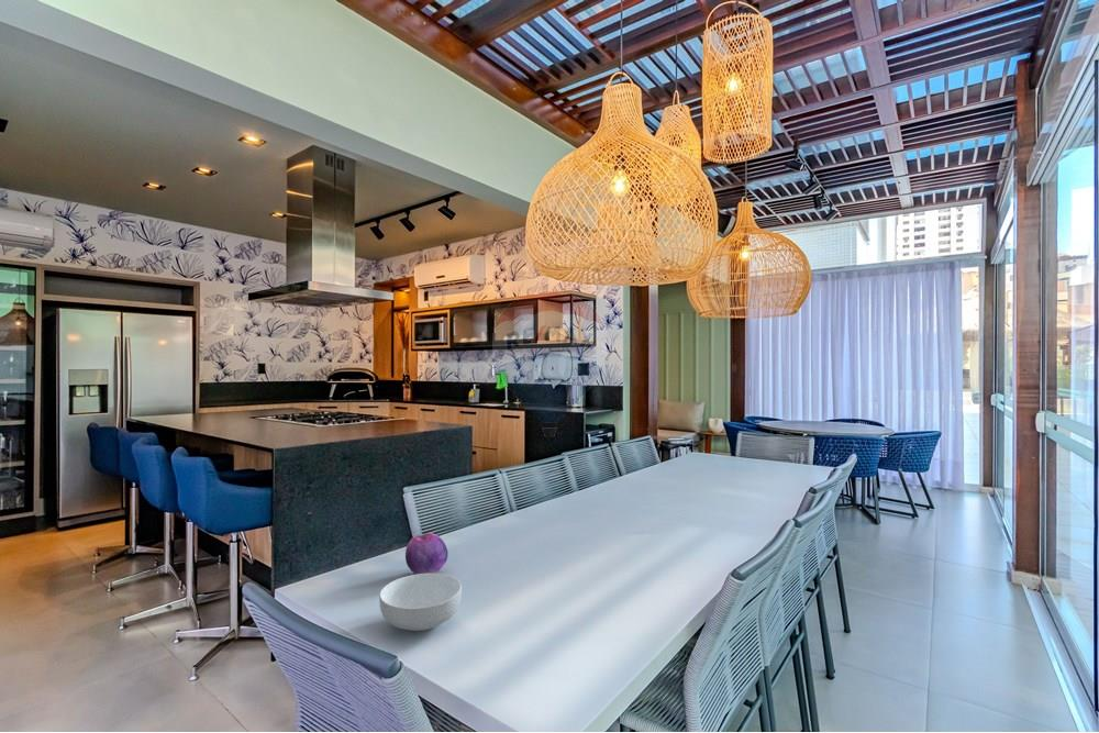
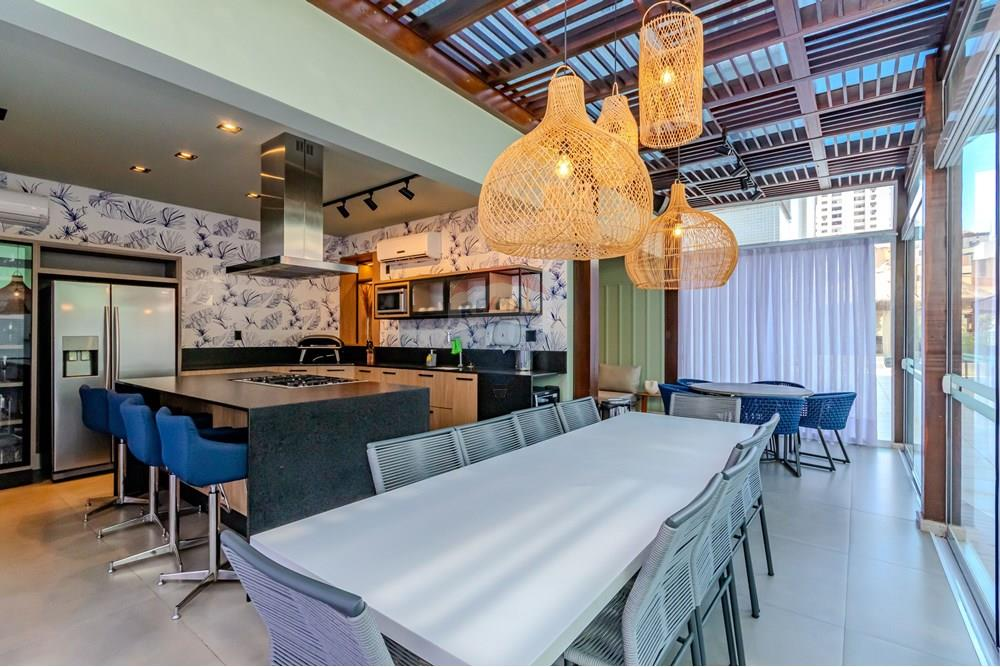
- fruit [404,532,449,575]
- cereal bowl [378,573,463,632]
